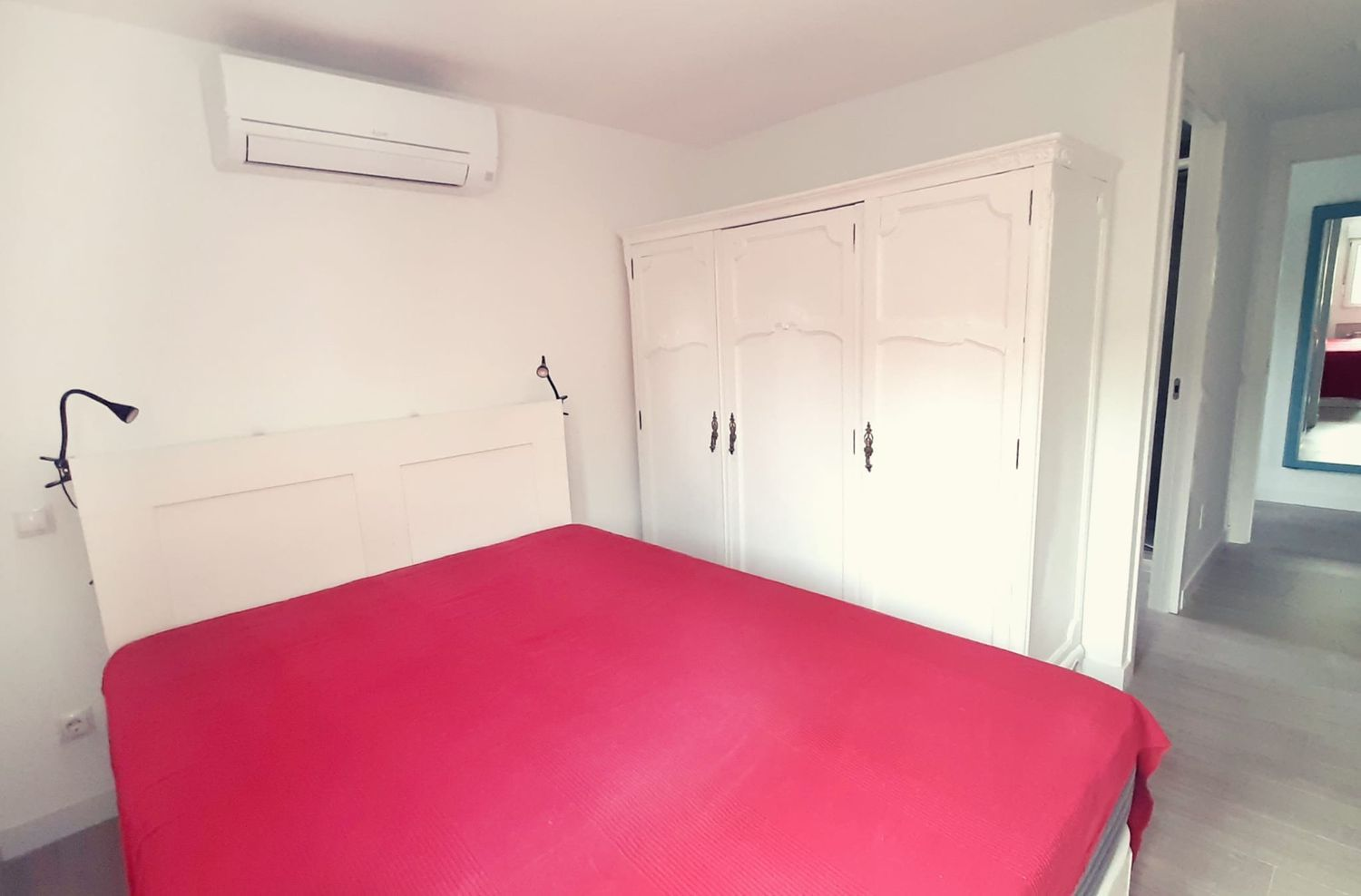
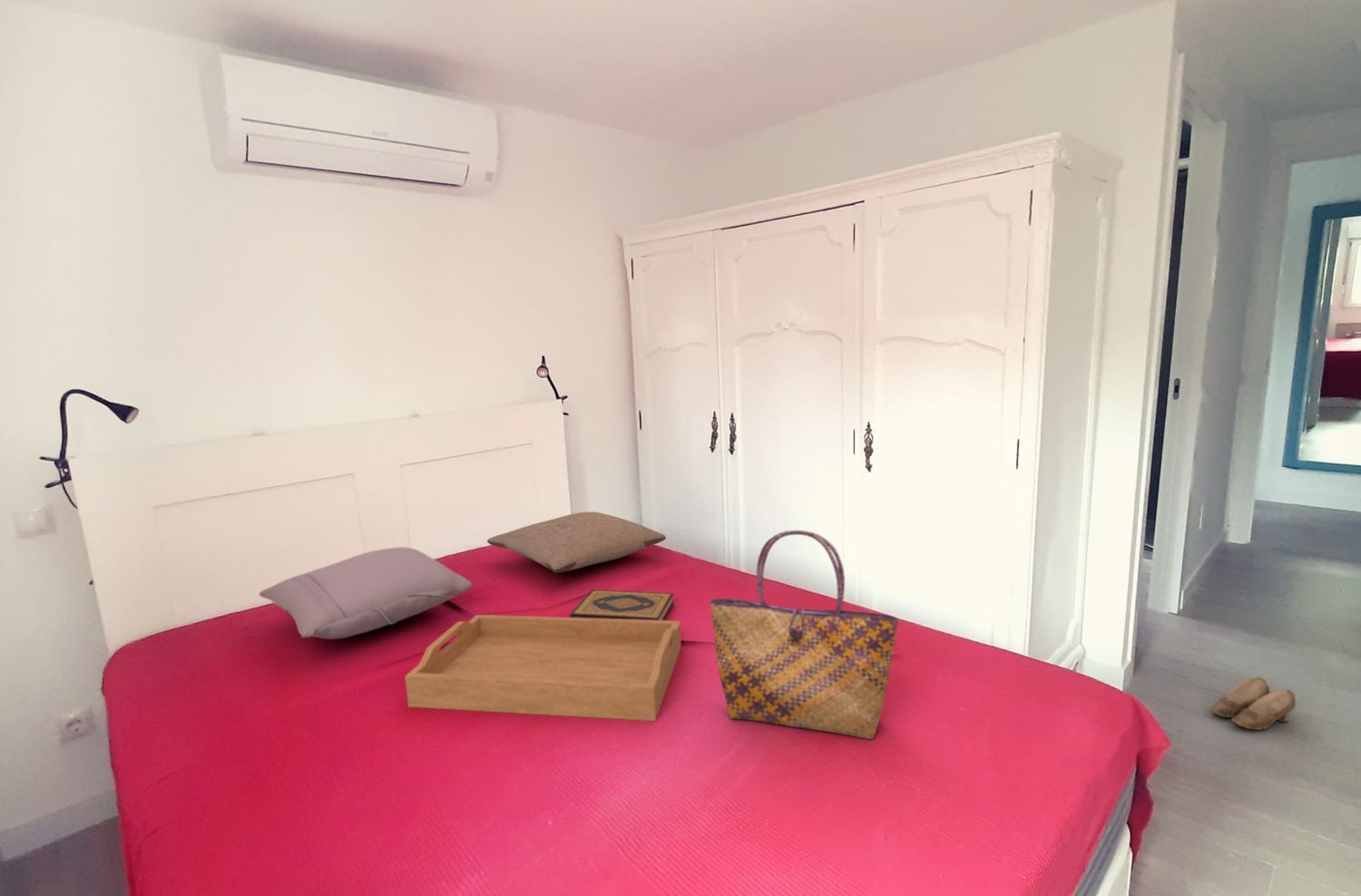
+ serving tray [404,614,682,722]
+ pillow [259,546,474,639]
+ hardback book [570,589,675,620]
+ pillow [486,511,667,573]
+ tote bag [710,530,899,740]
+ slippers [1209,677,1297,731]
